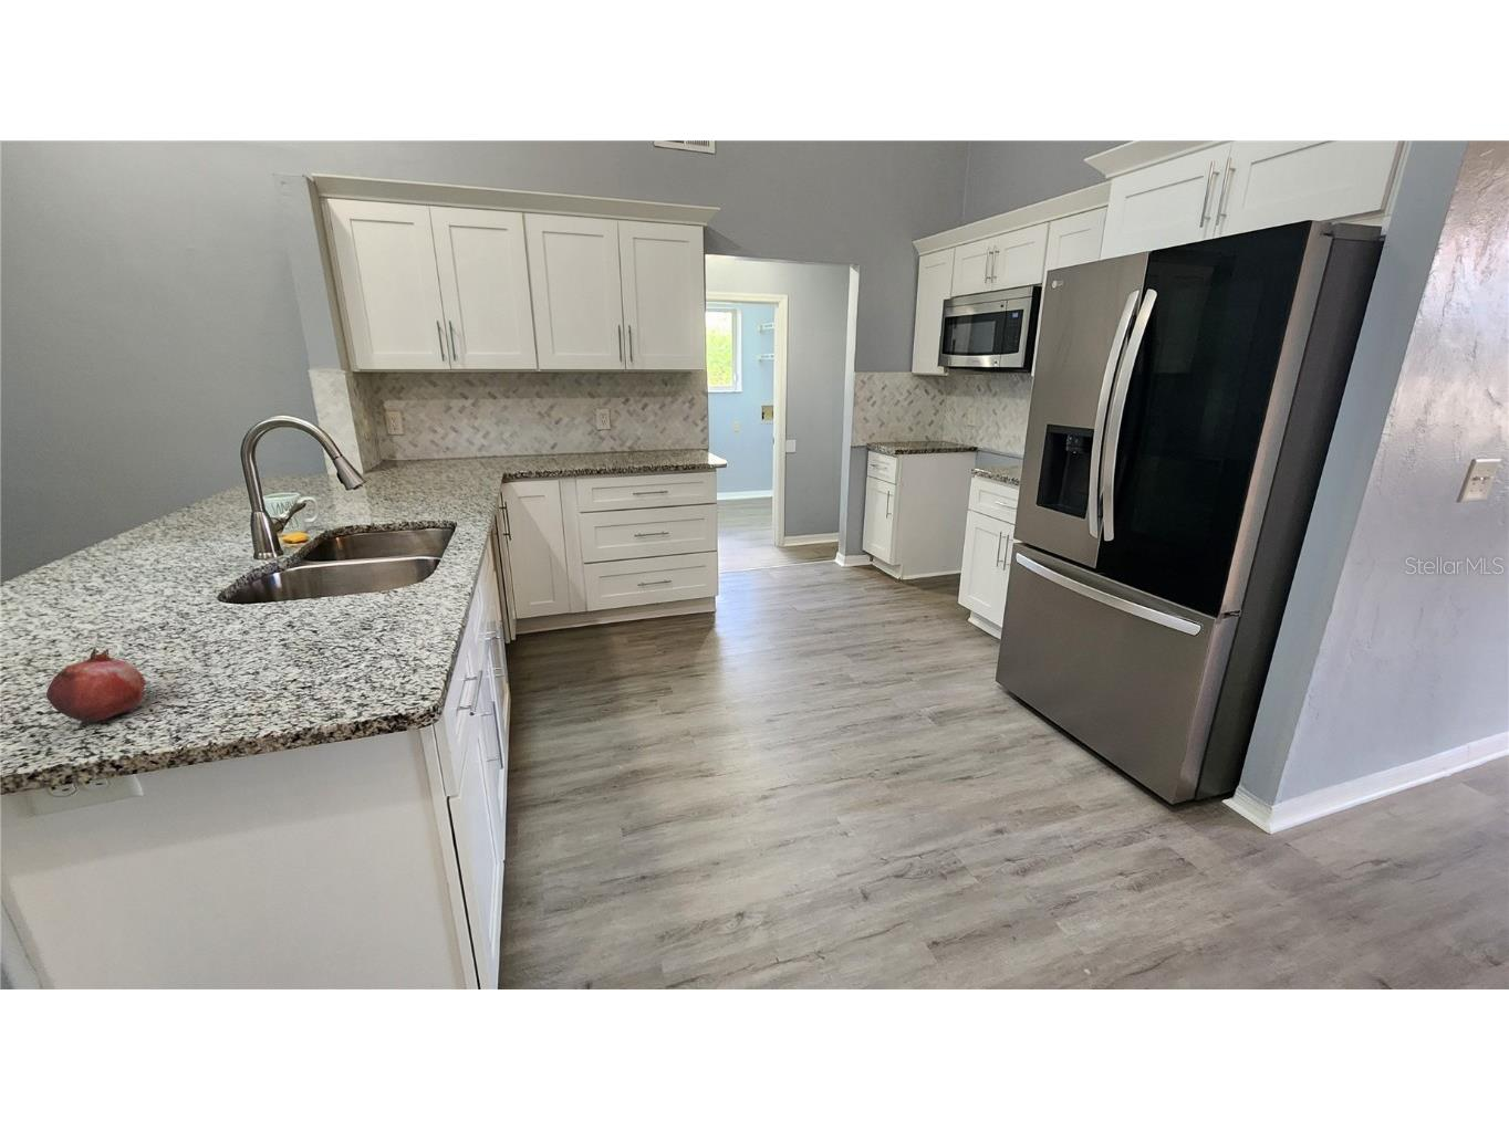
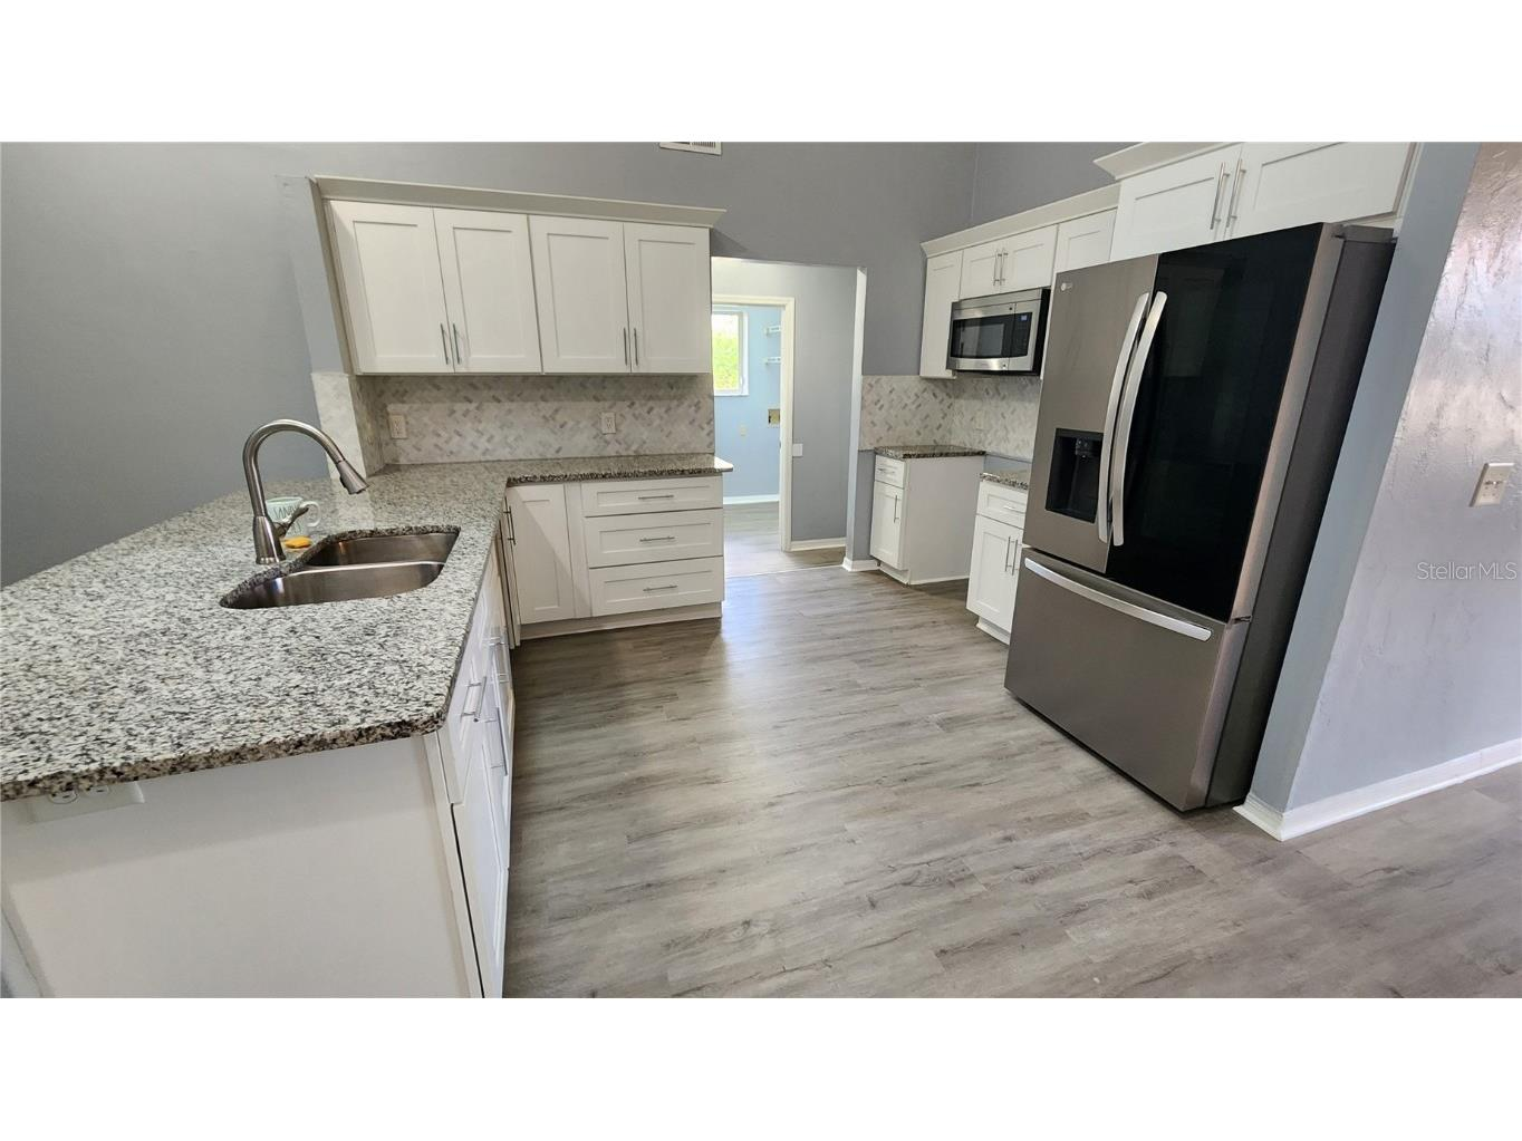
- fruit [45,646,146,727]
